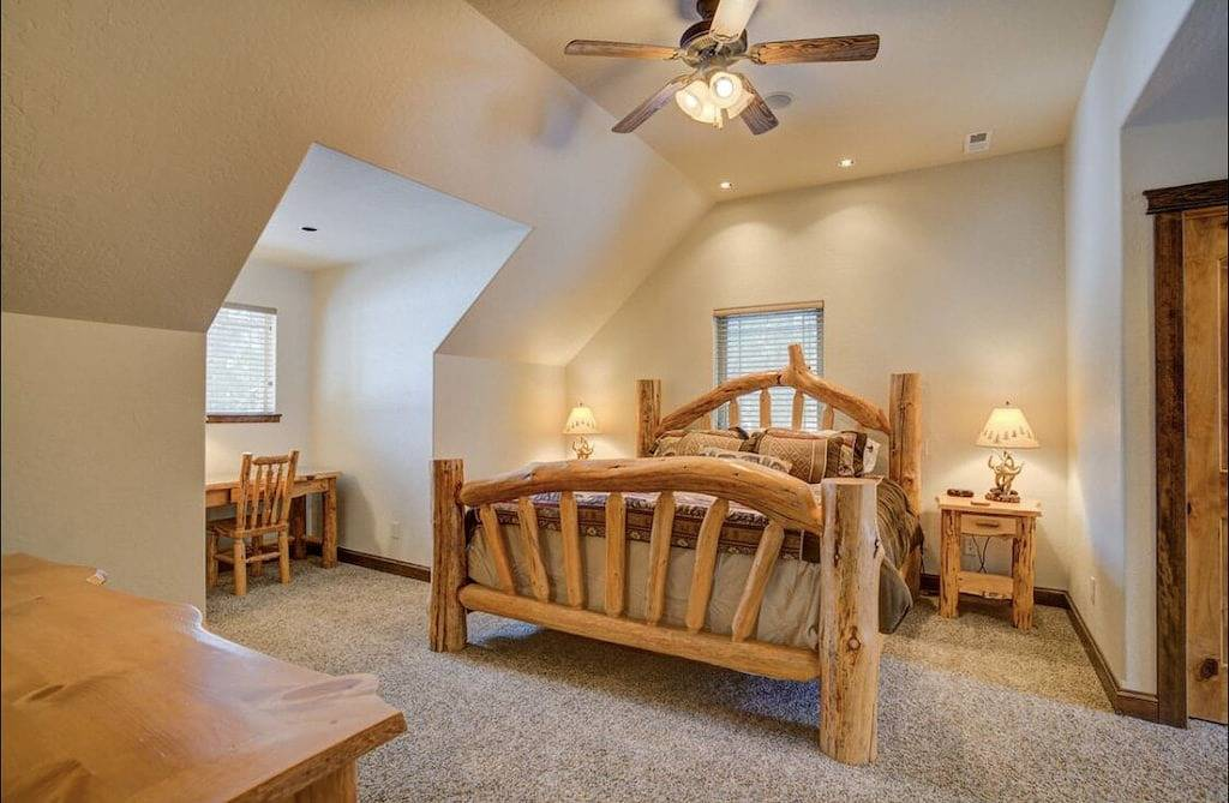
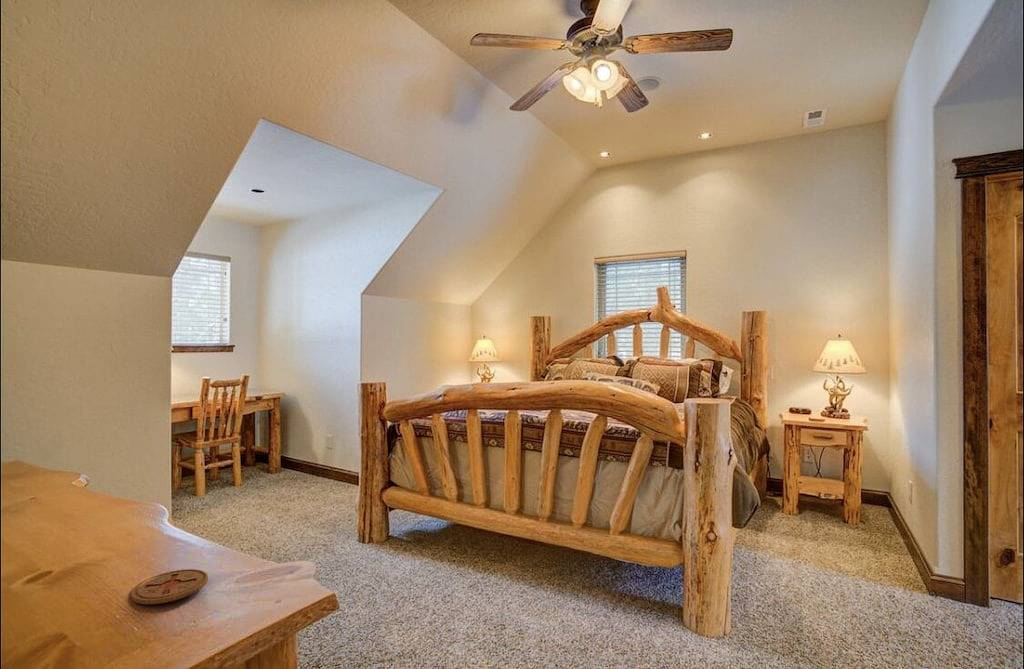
+ coaster [129,568,209,605]
